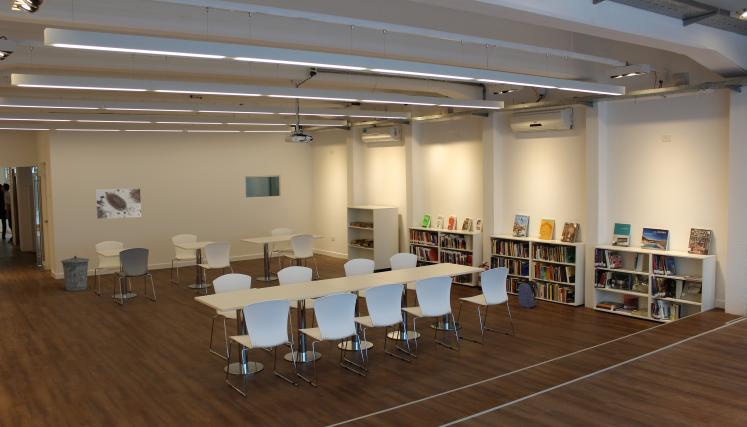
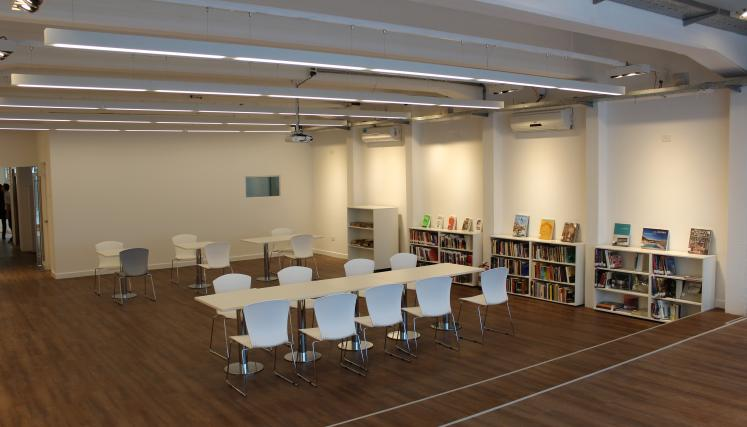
- trash can [60,255,90,292]
- backpack [517,279,540,309]
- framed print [95,188,142,220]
